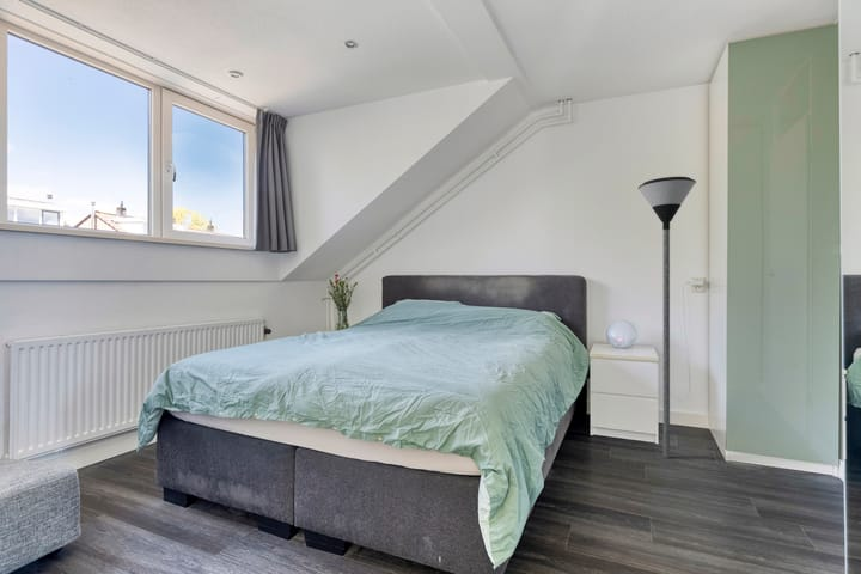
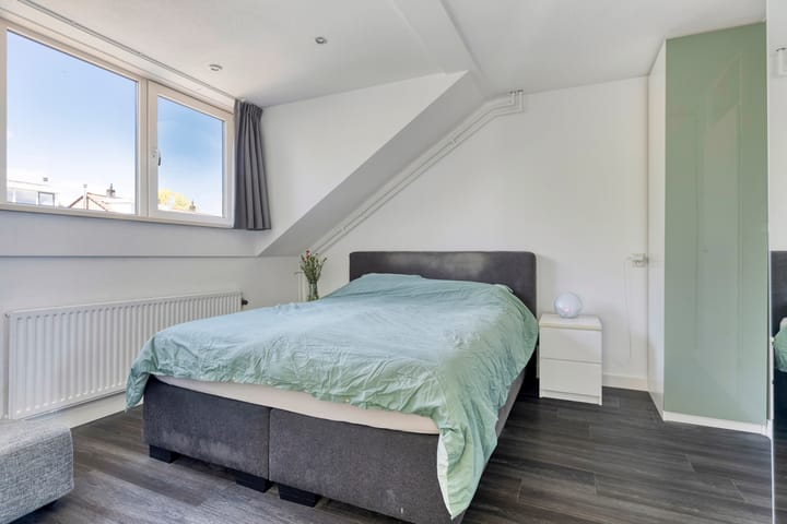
- floor lamp [637,176,697,459]
